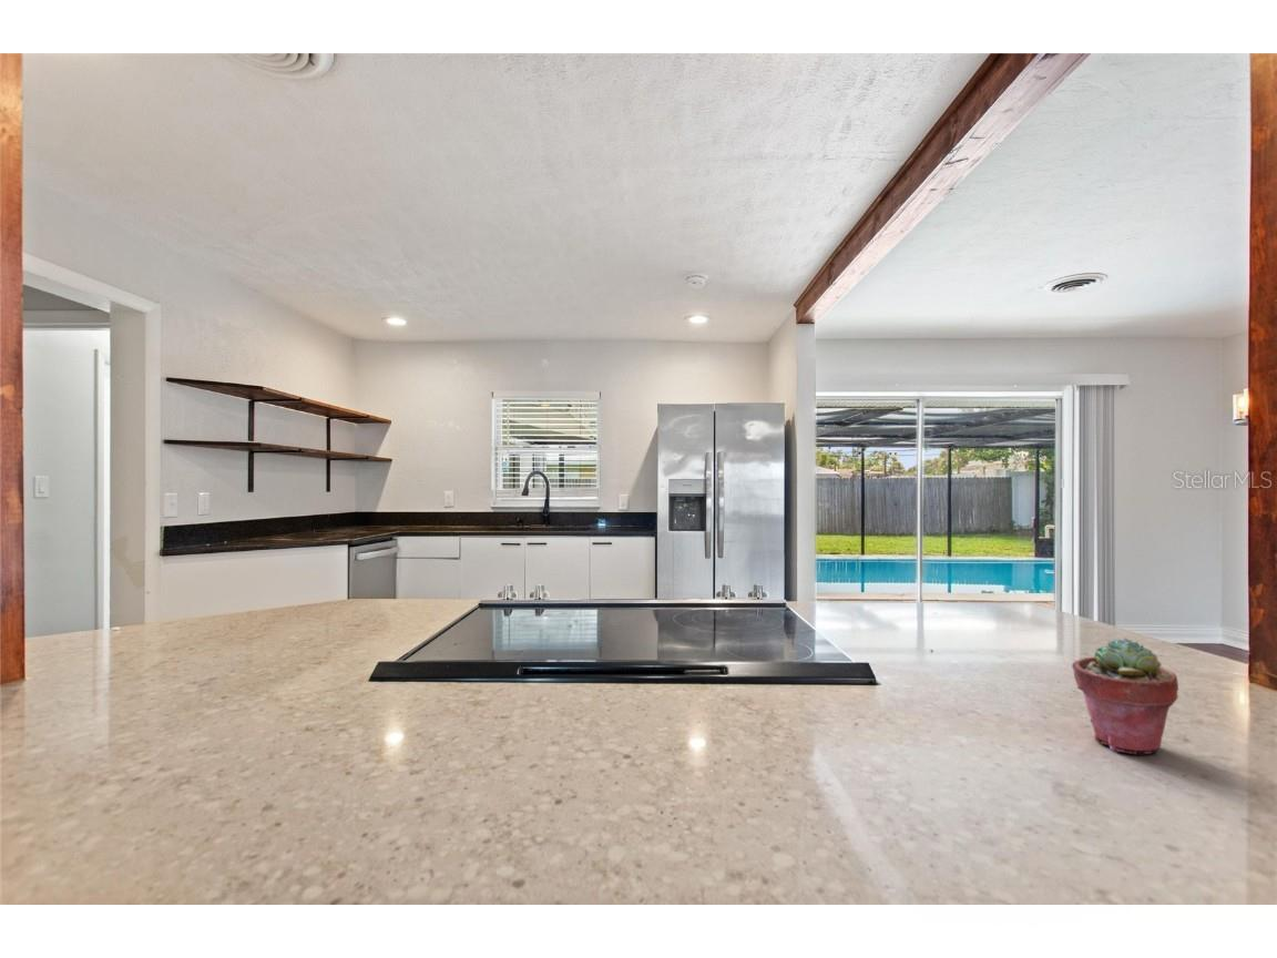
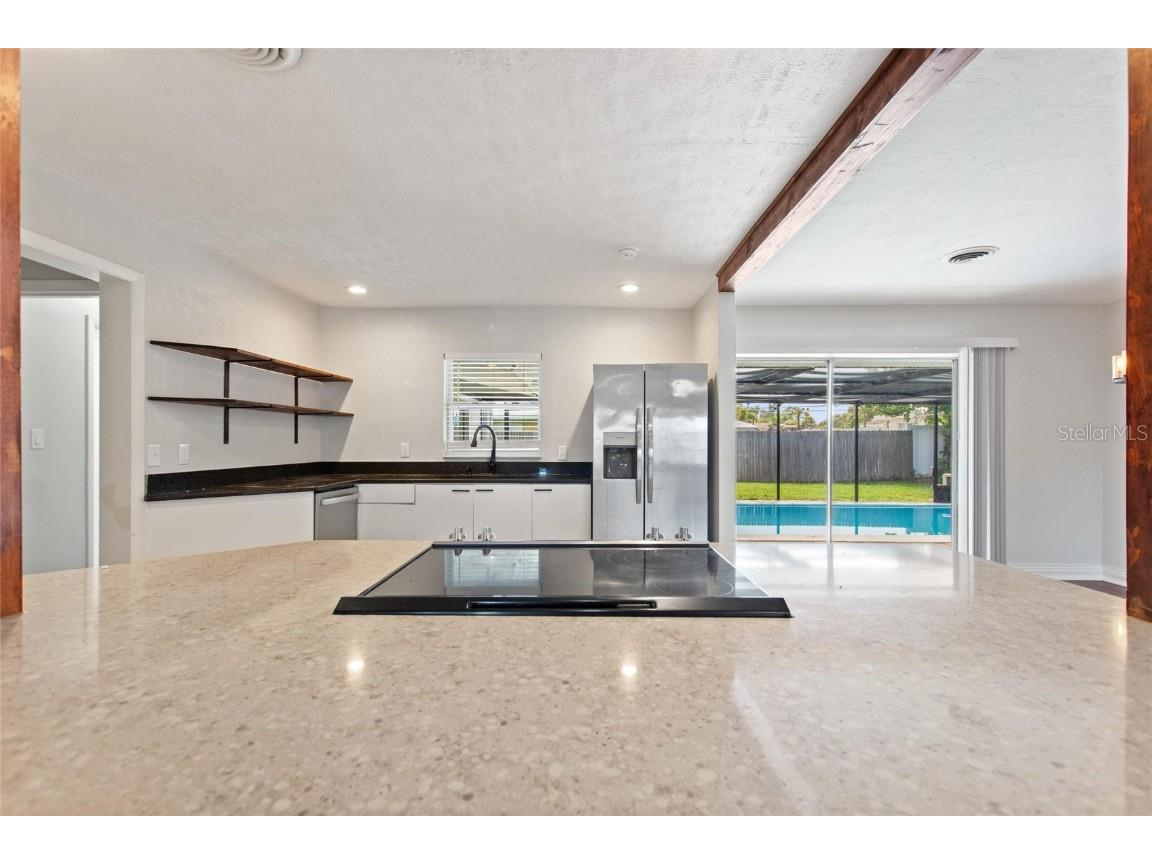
- potted succulent [1071,636,1179,755]
